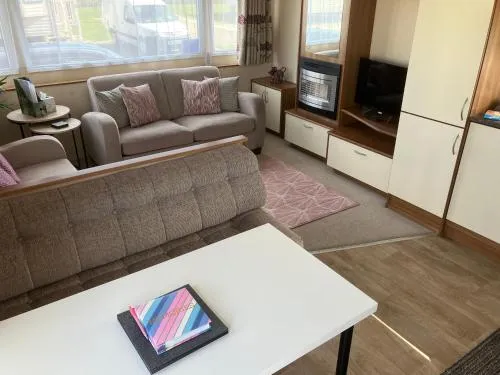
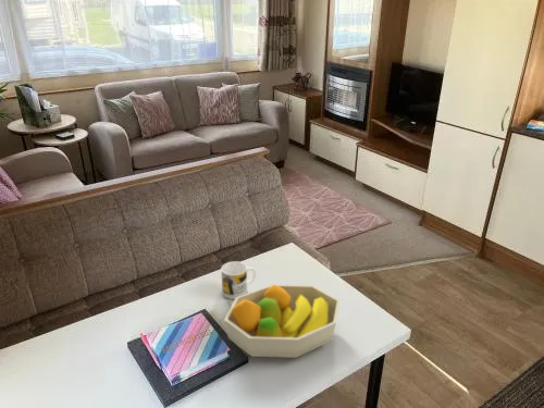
+ fruit bowl [223,284,342,359]
+ mug [221,260,257,300]
